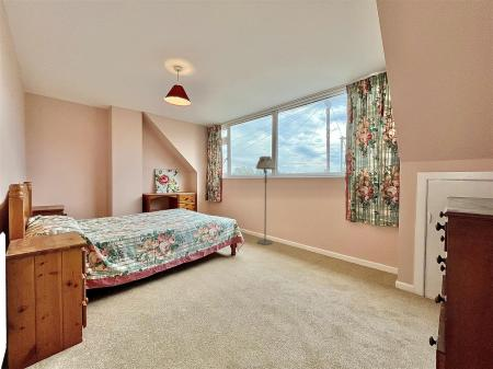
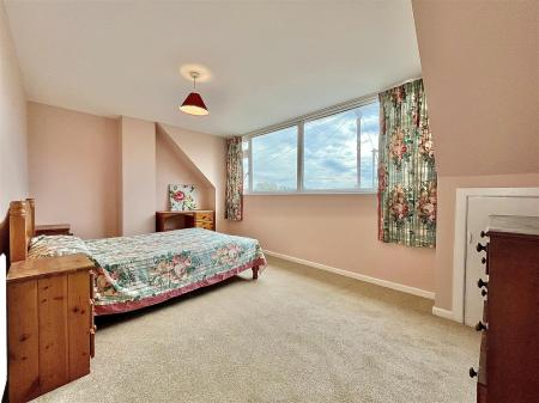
- floor lamp [255,155,276,246]
